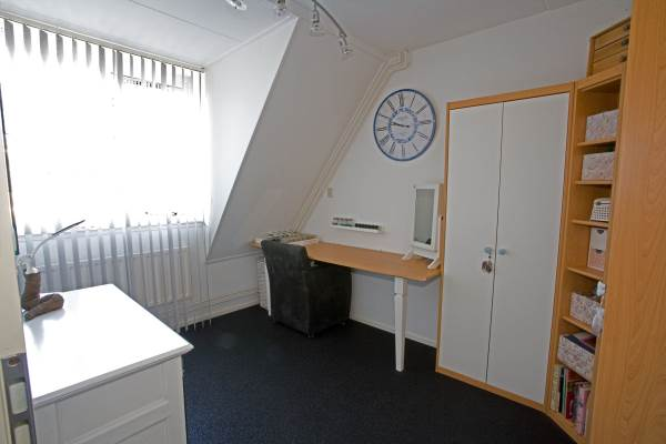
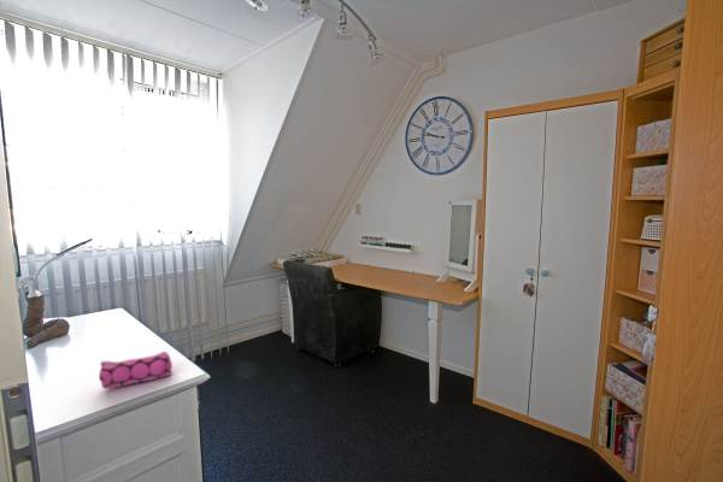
+ pencil case [98,351,174,390]
